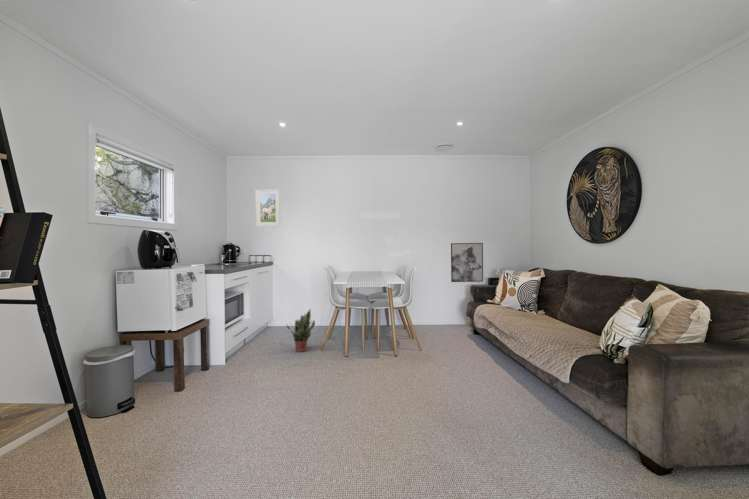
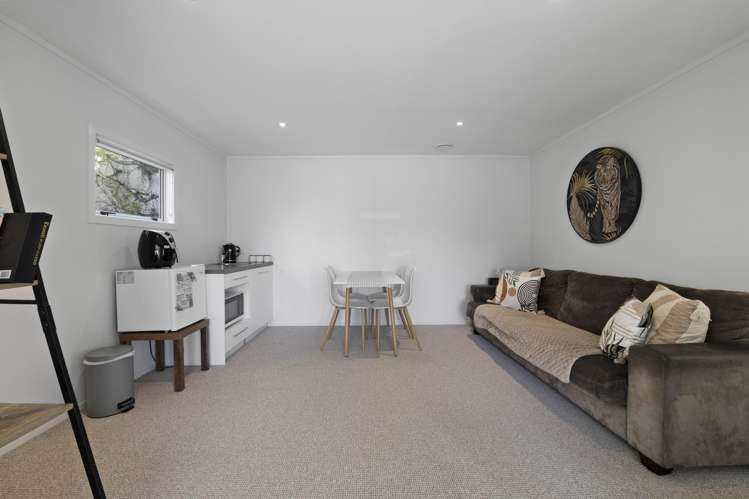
- wall art [450,242,484,283]
- potted plant [286,308,316,353]
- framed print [255,189,281,227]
